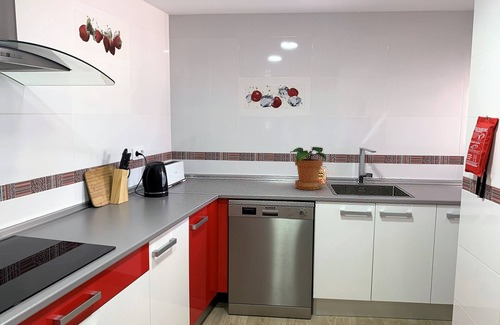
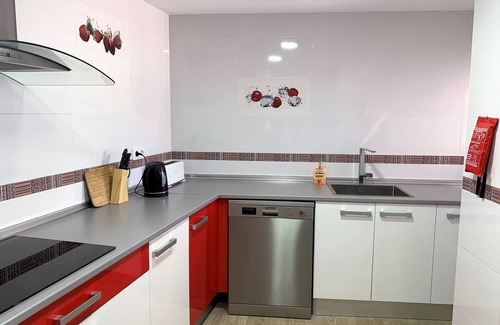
- potted plant [289,146,327,191]
